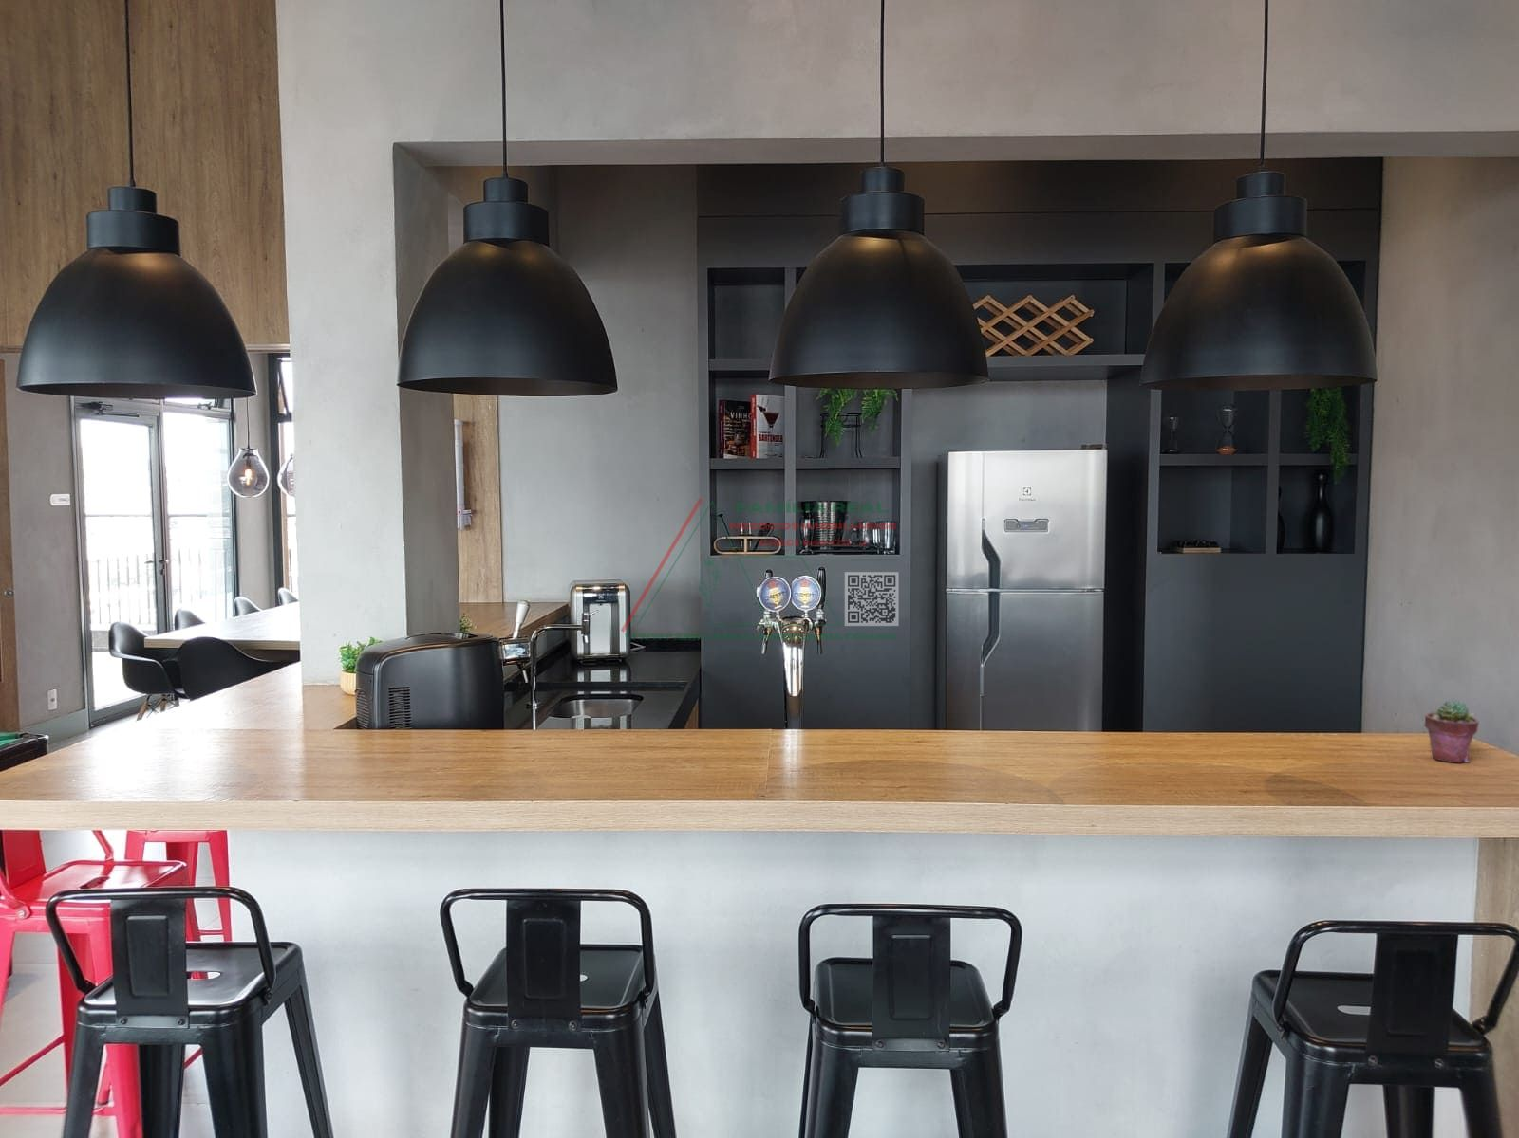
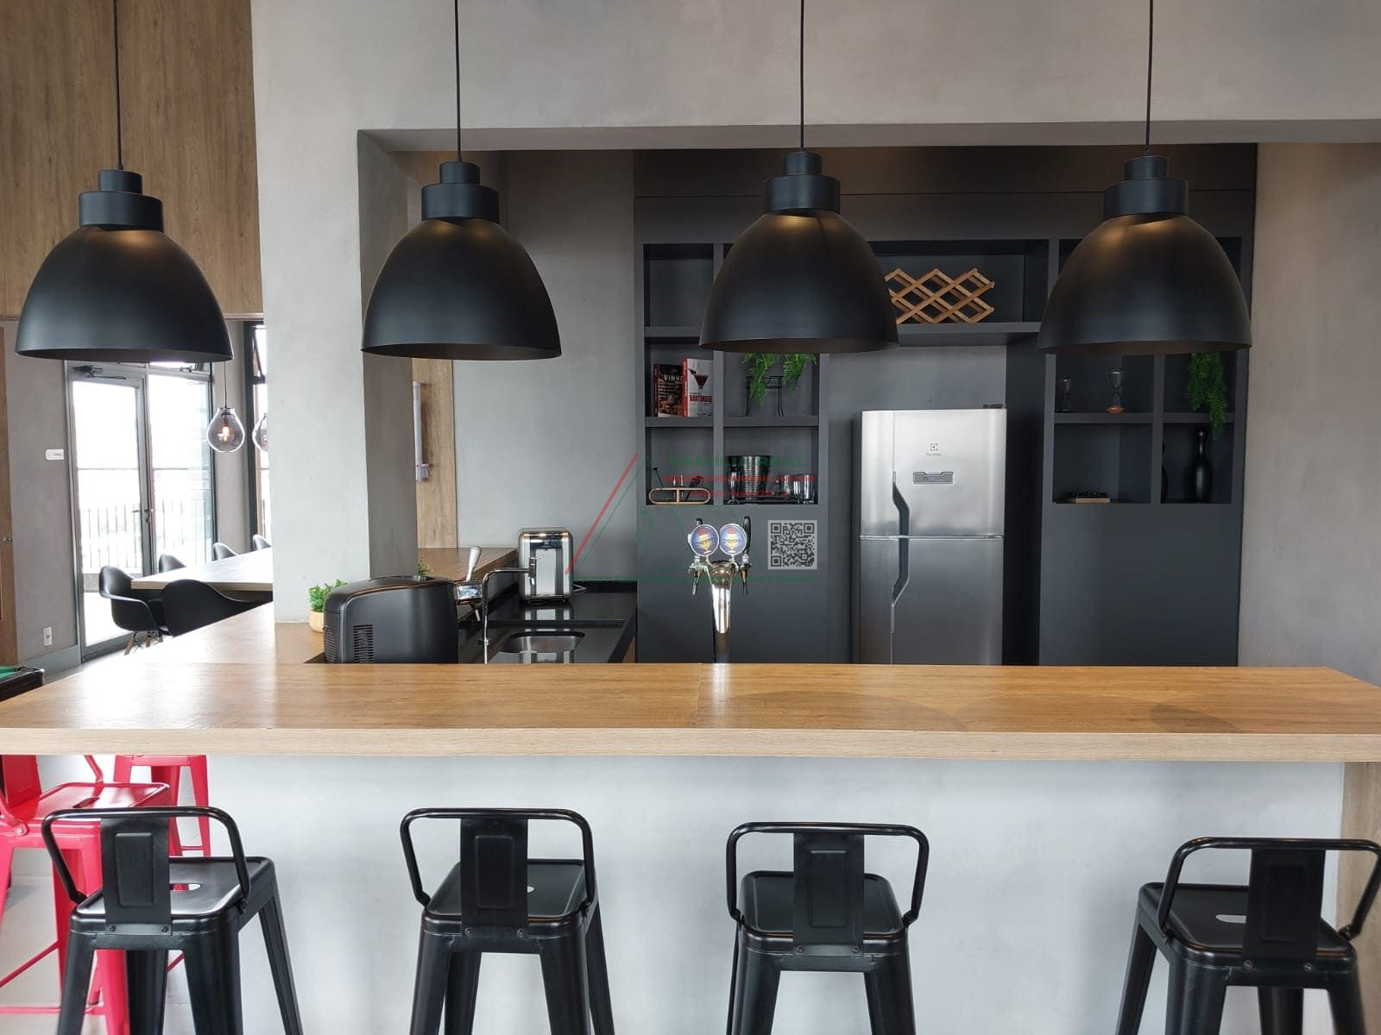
- potted succulent [1423,699,1480,764]
